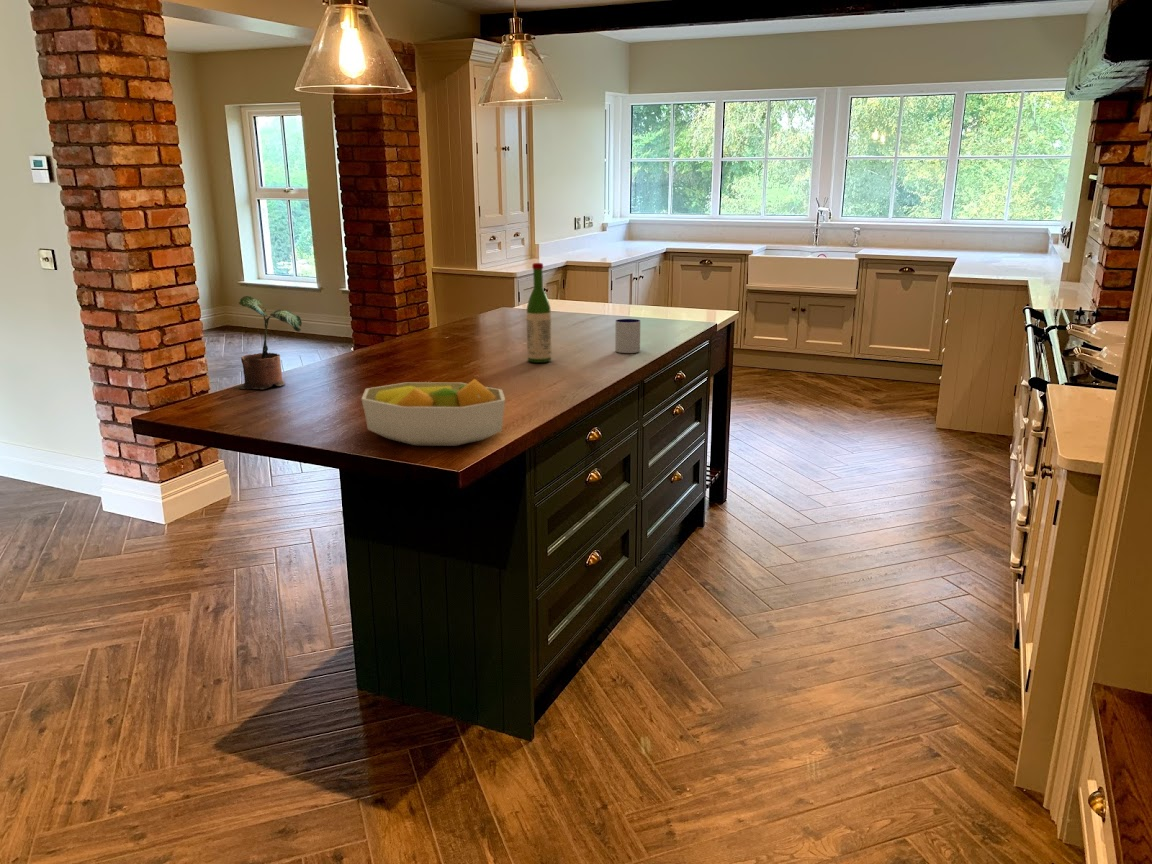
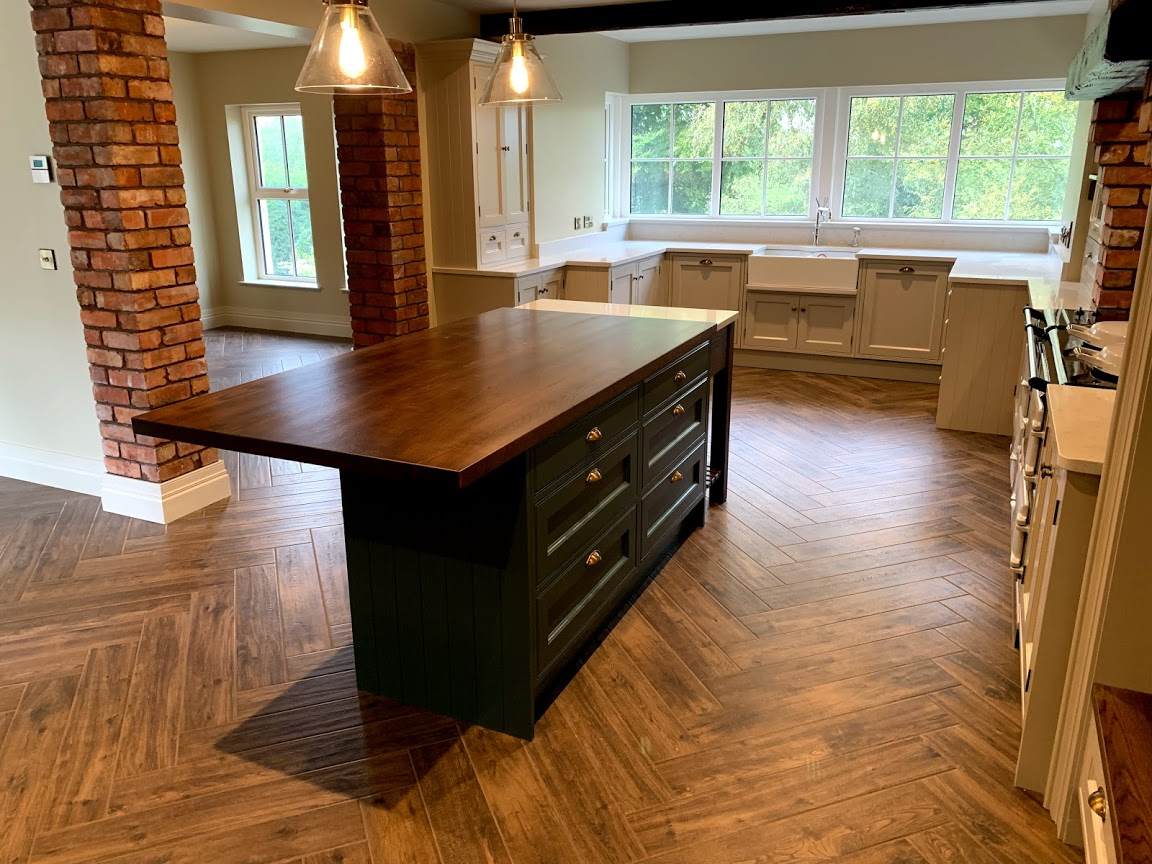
- potted plant [233,295,303,390]
- wine bottle [525,262,552,364]
- mug [614,318,641,354]
- fruit bowl [360,378,506,447]
